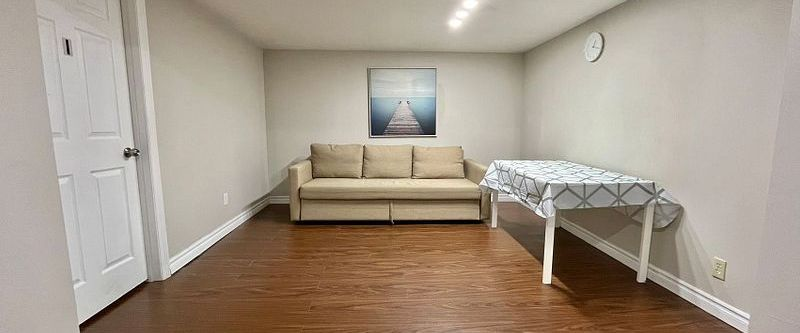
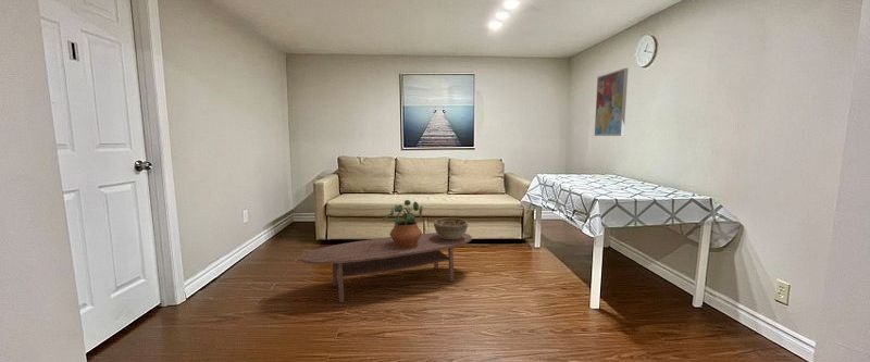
+ coffee table [299,232,473,303]
+ decorative bowl [433,217,469,240]
+ potted plant [381,199,423,248]
+ wall art [594,67,629,137]
